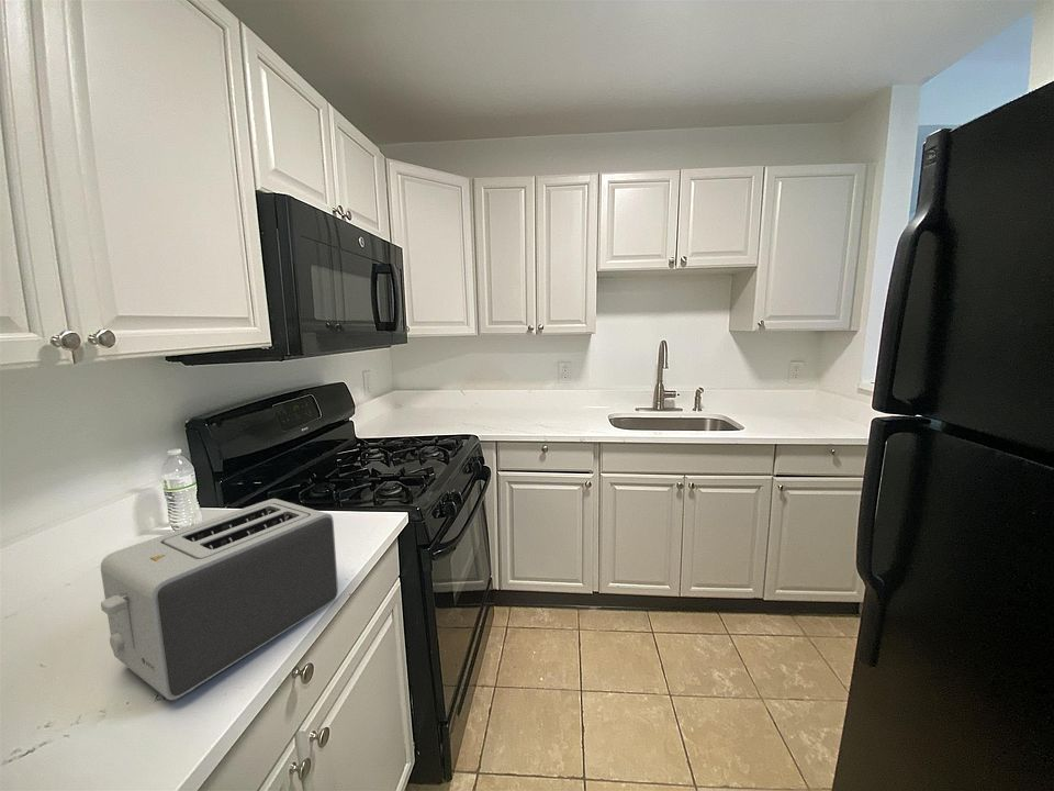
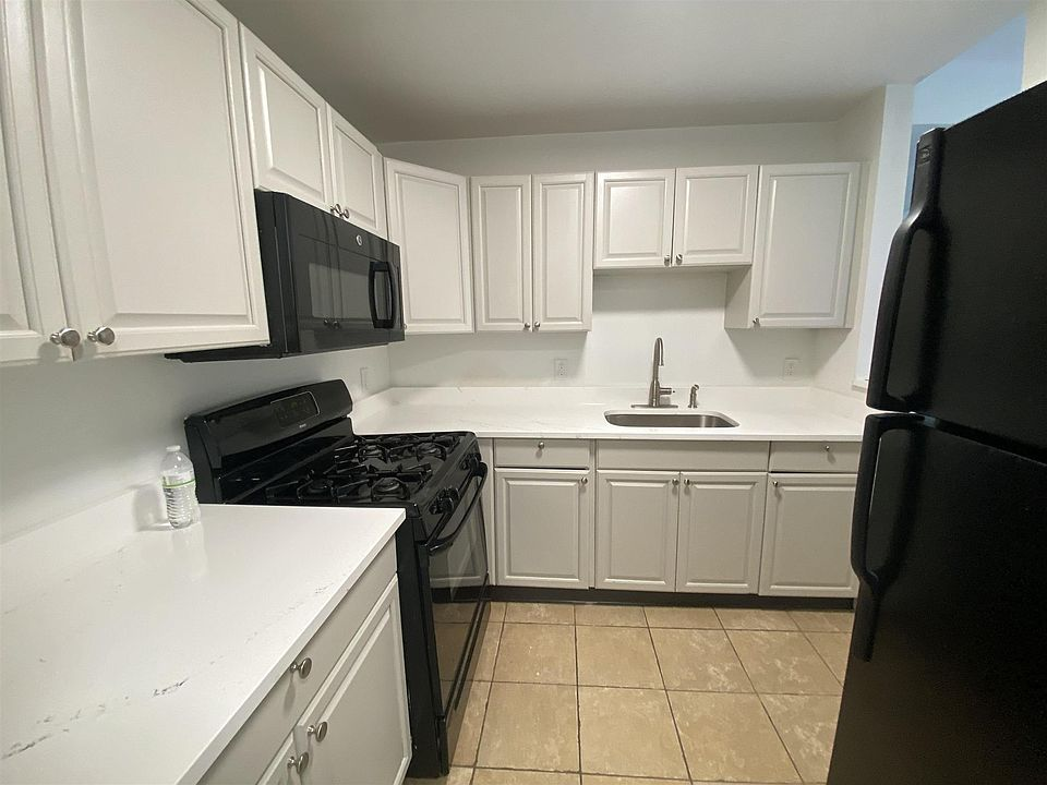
- toaster [100,498,339,701]
